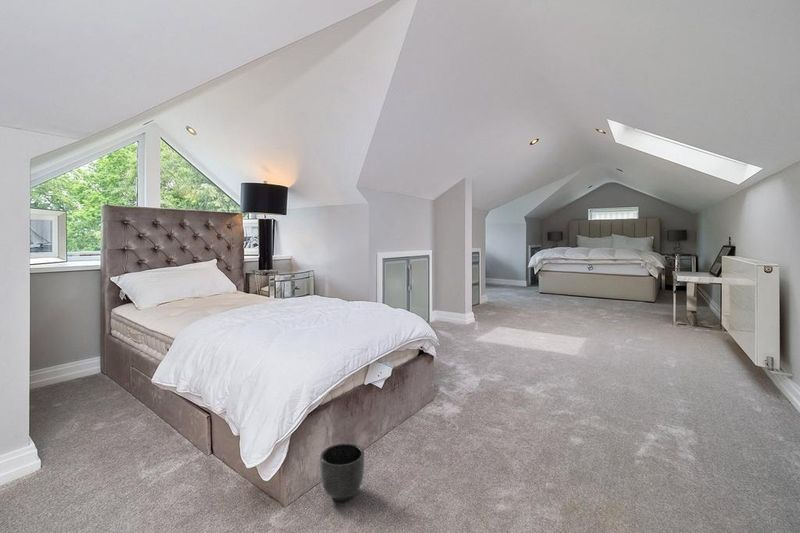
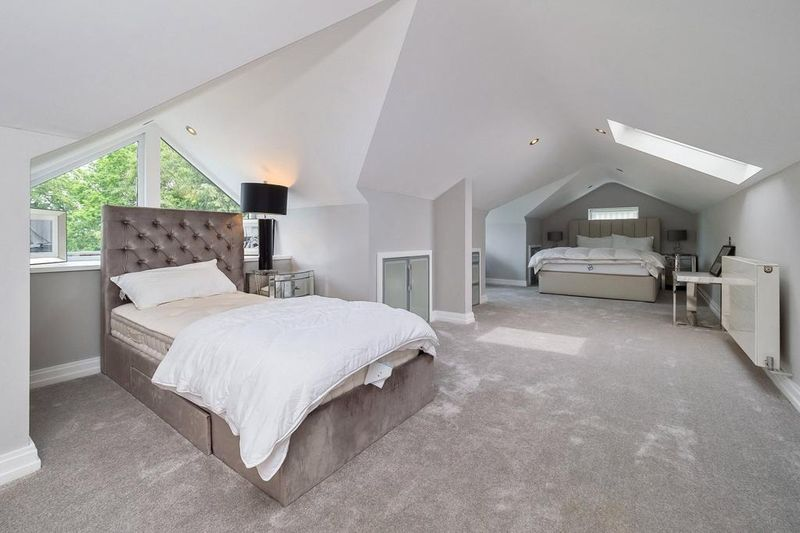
- planter [319,442,365,502]
